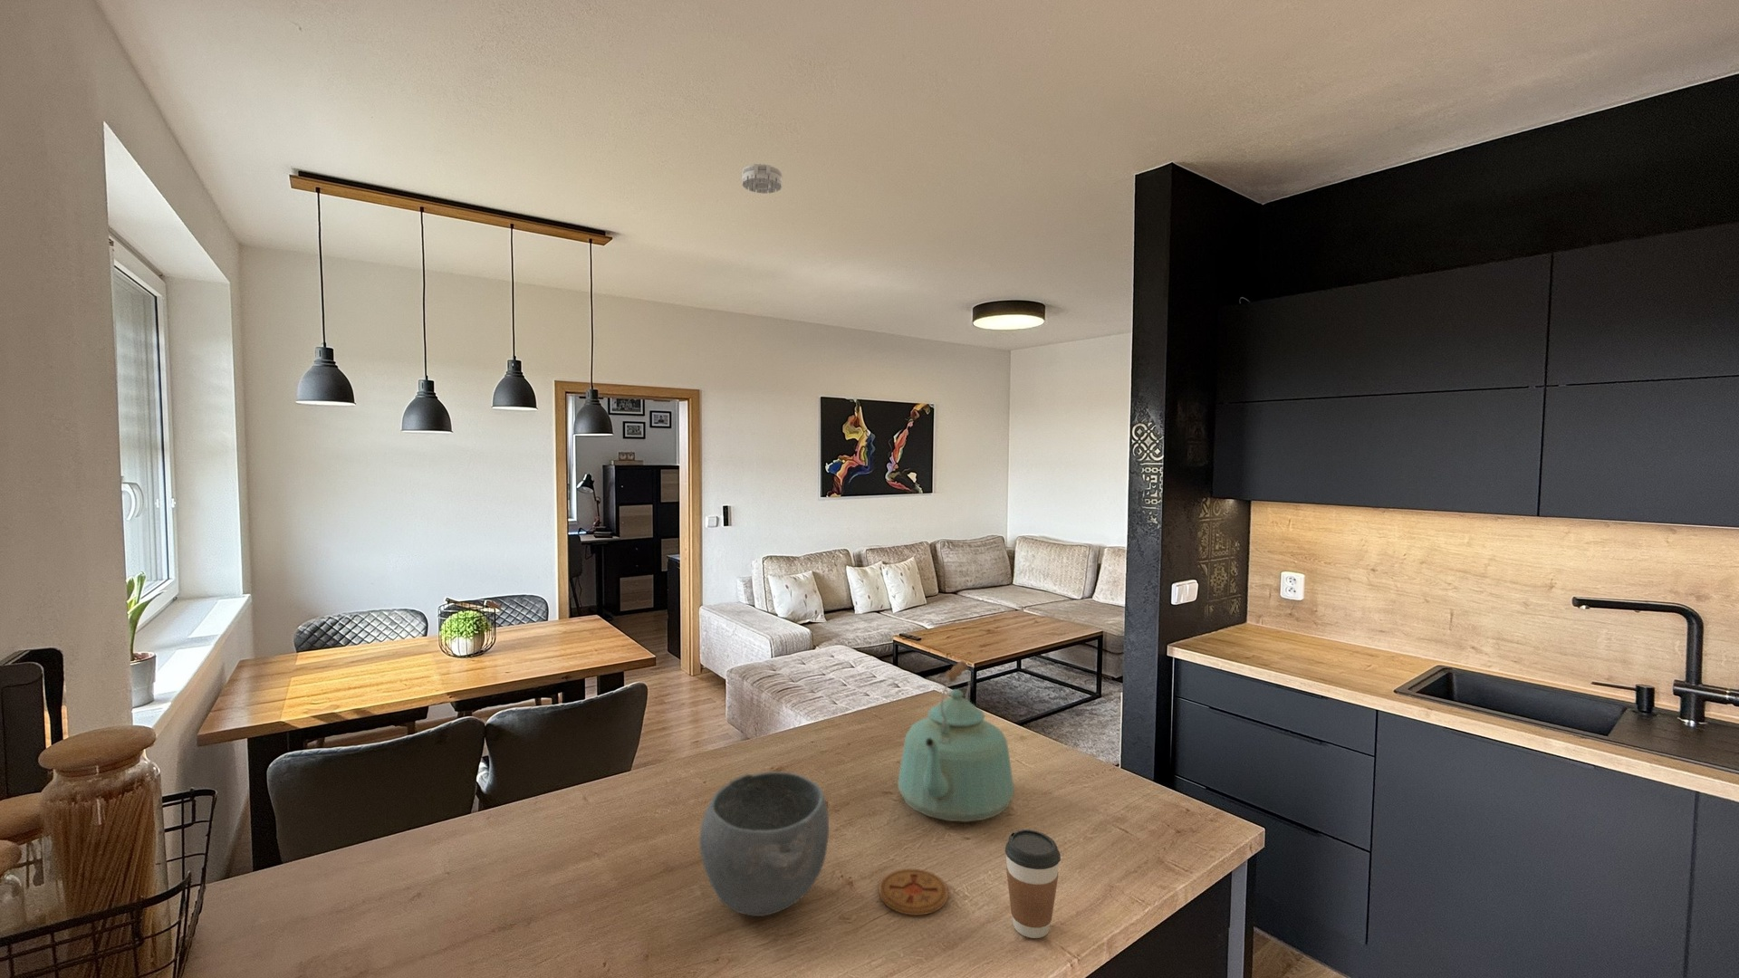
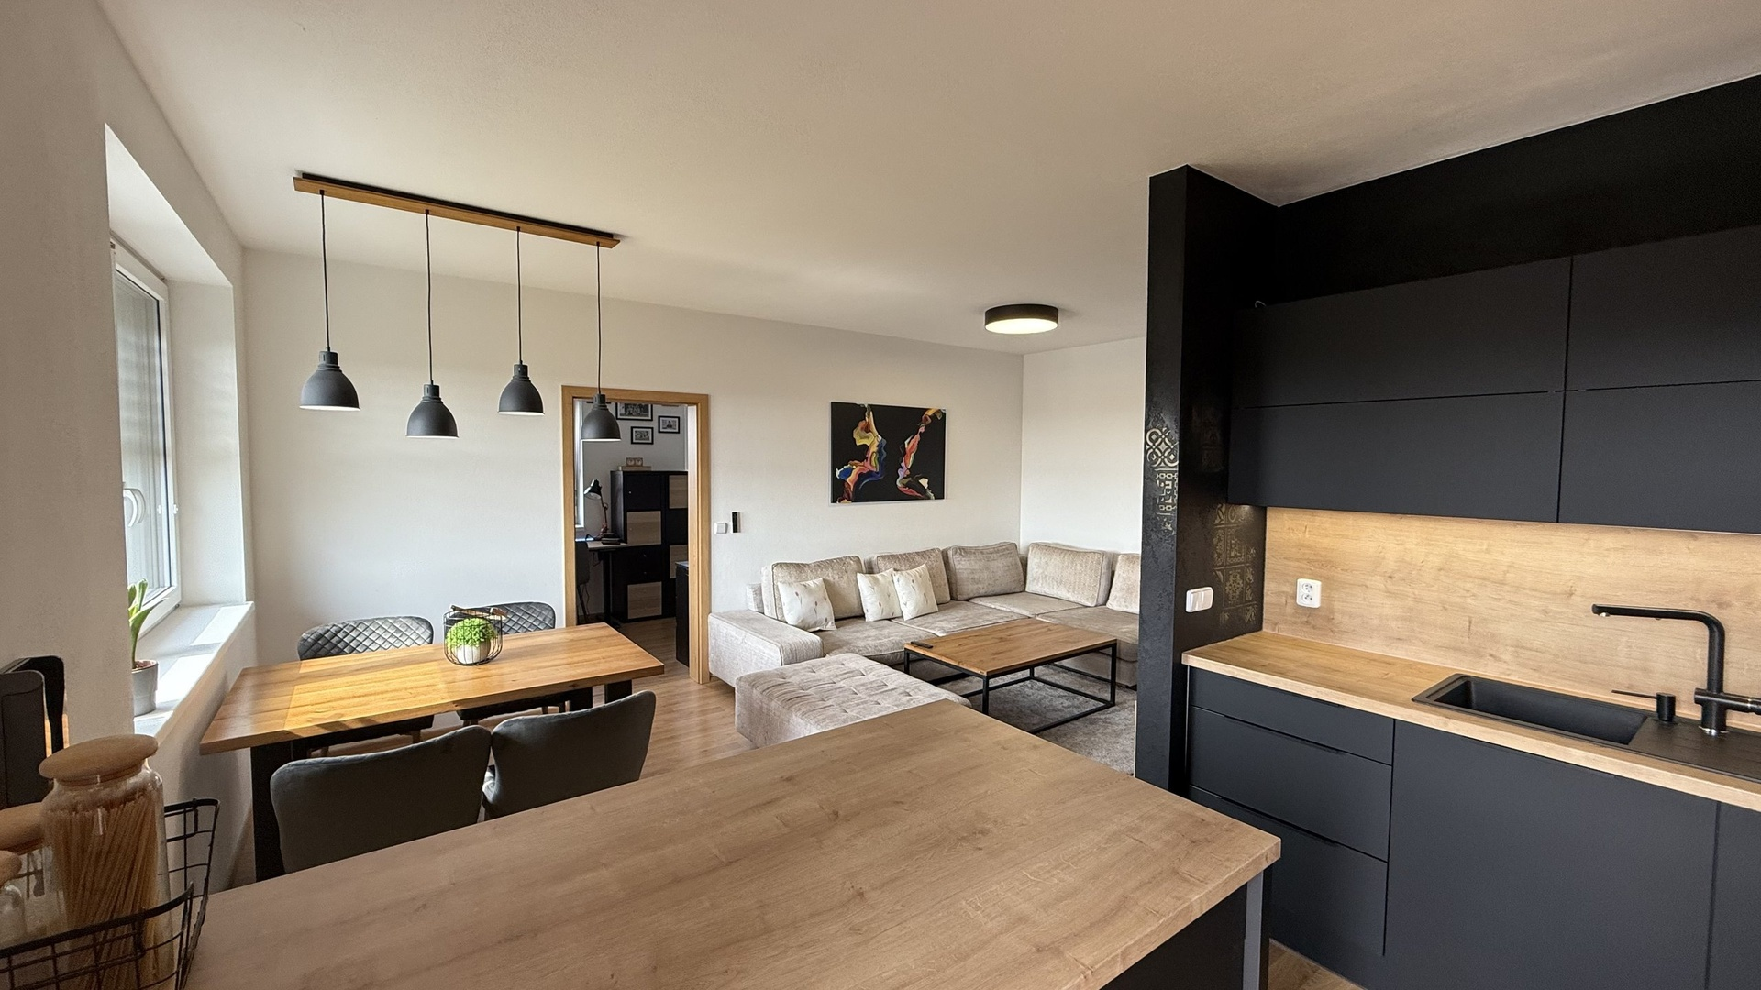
- kettle [897,659,1015,823]
- coaster [879,868,950,916]
- bowl [699,770,830,917]
- coffee cup [1004,829,1062,939]
- smoke detector [741,164,782,195]
